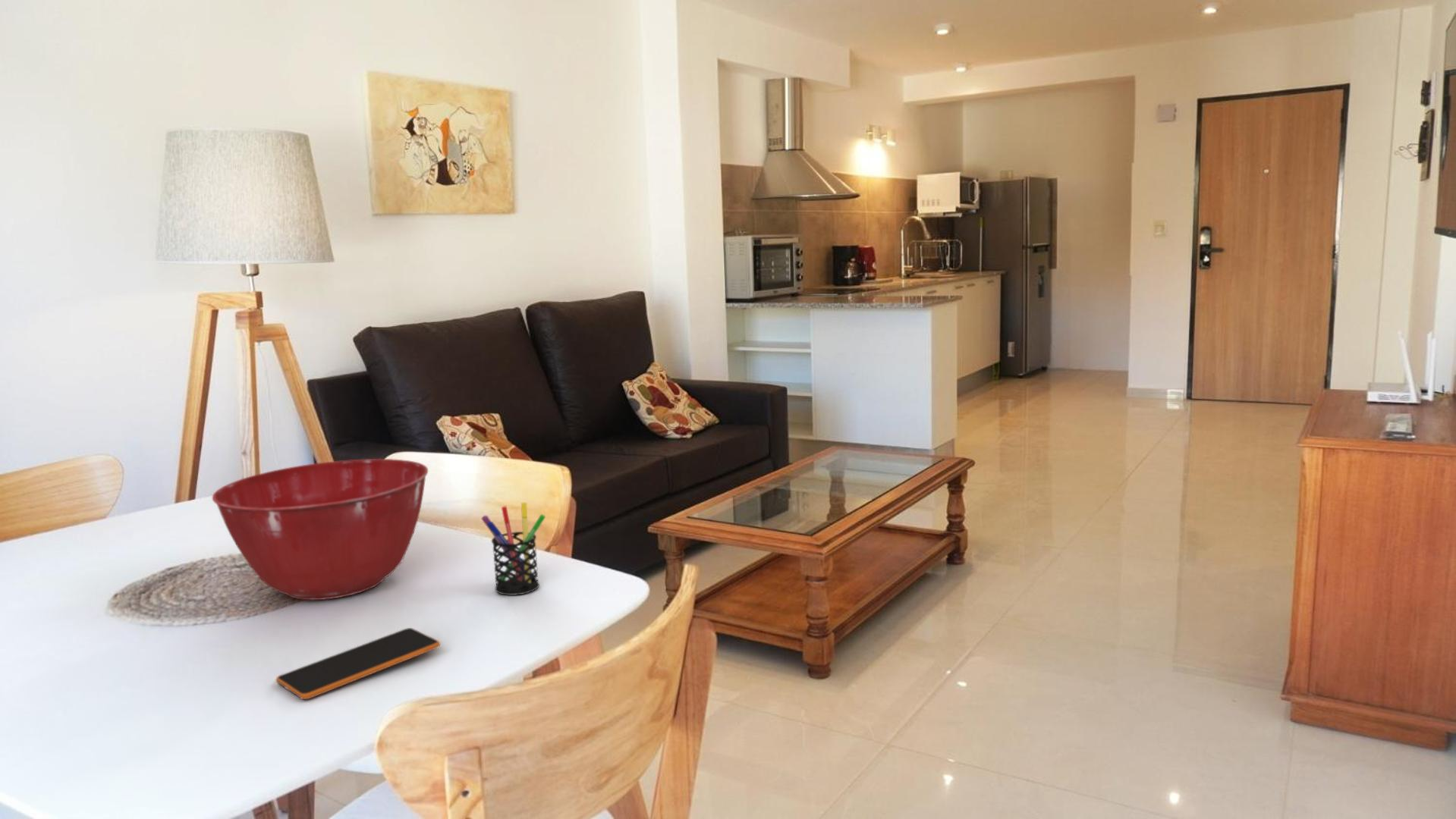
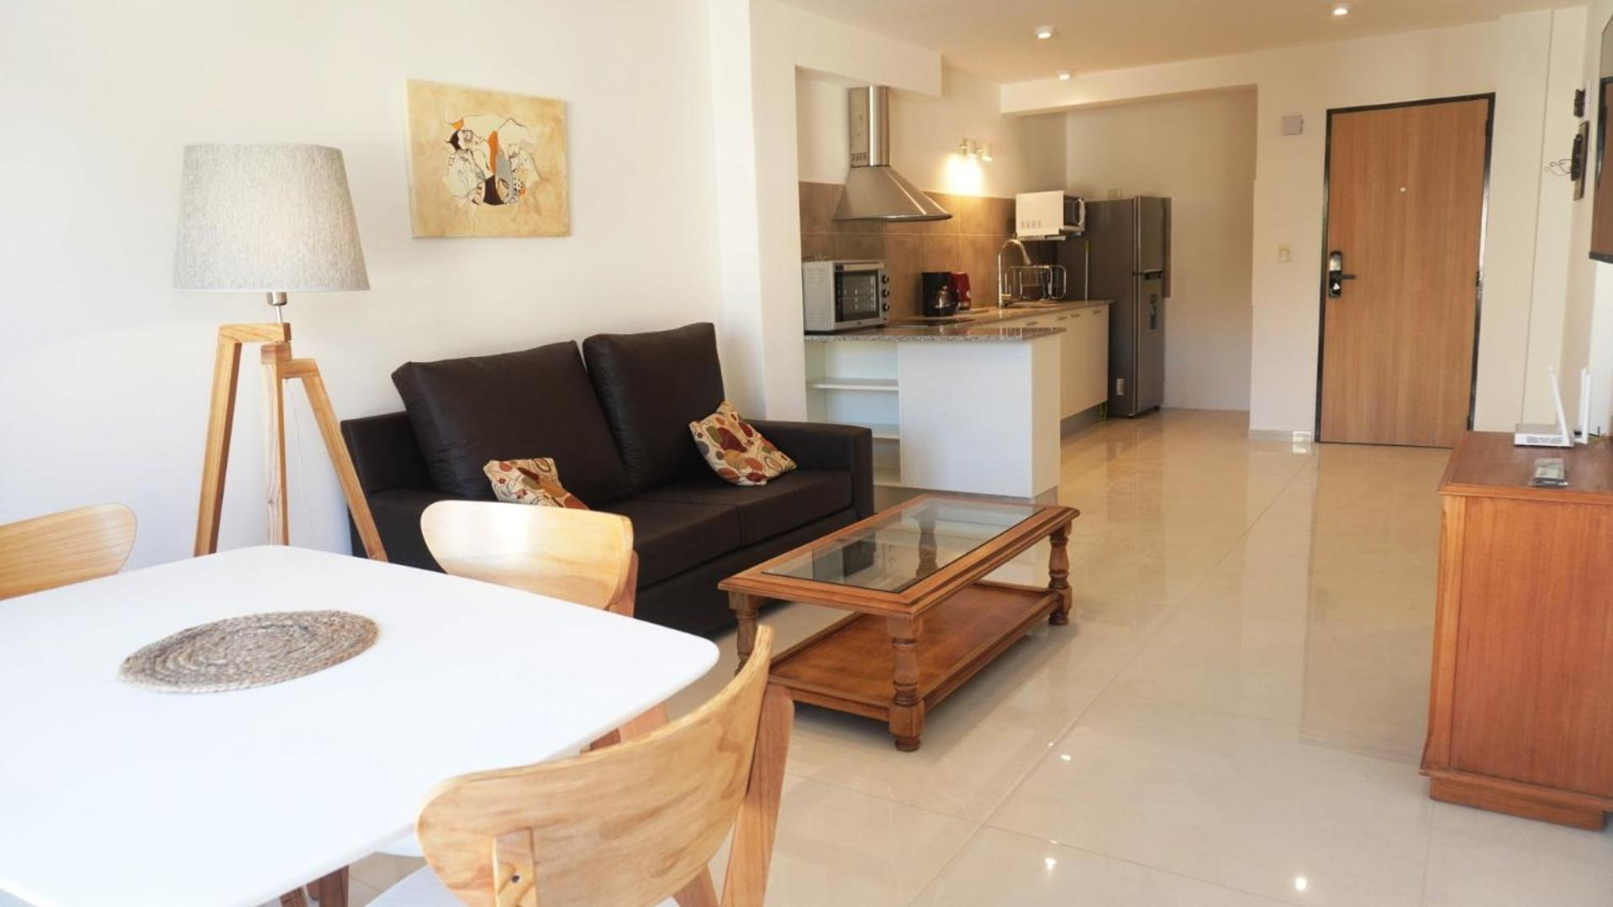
- smartphone [275,627,441,700]
- mixing bowl [212,458,429,601]
- pen holder [481,502,546,596]
